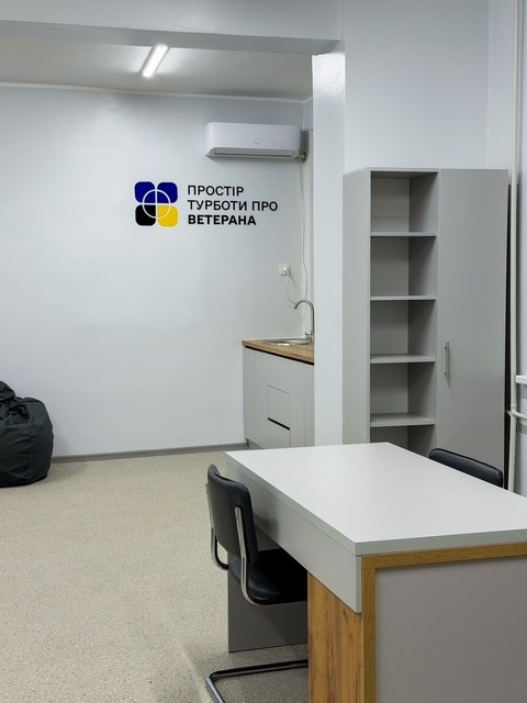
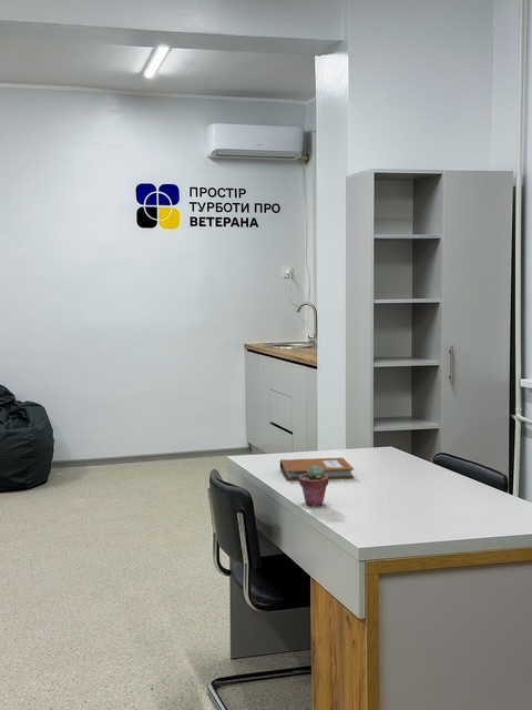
+ potted succulent [298,466,329,507]
+ notebook [279,457,355,481]
